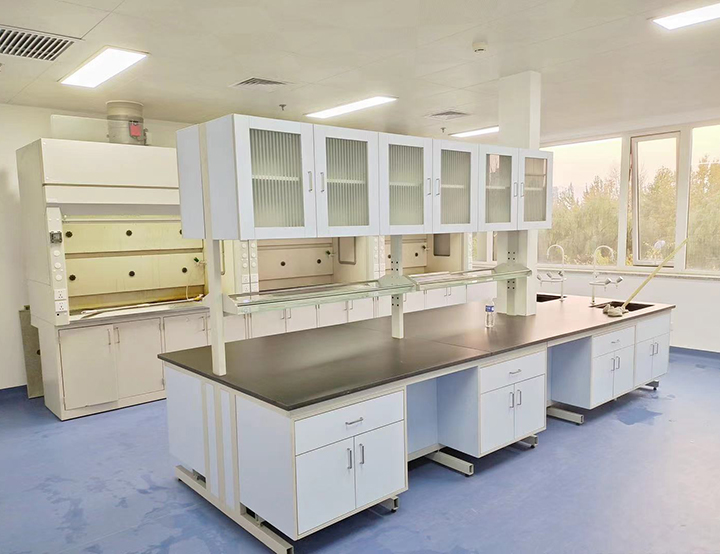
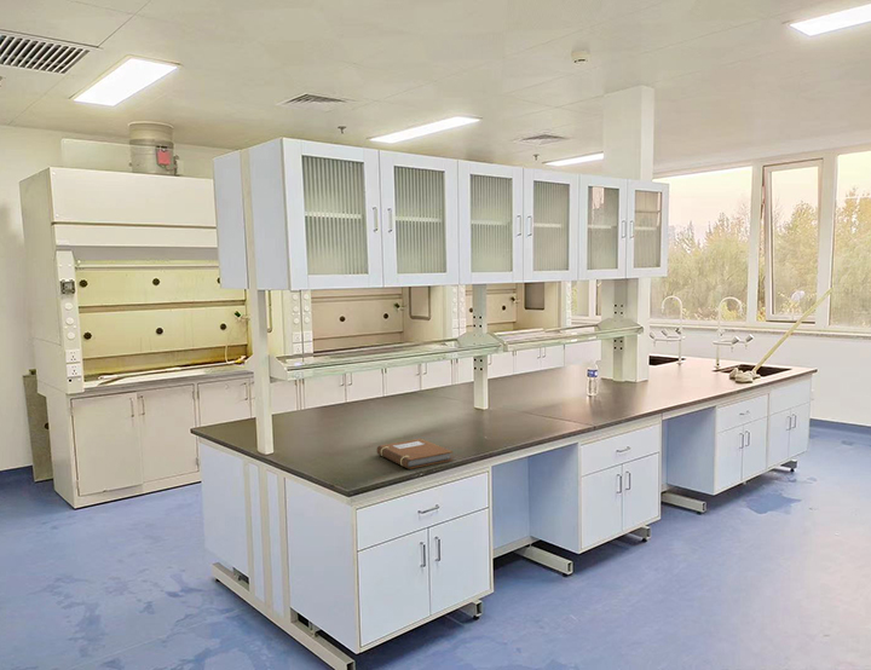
+ notebook [376,438,454,470]
